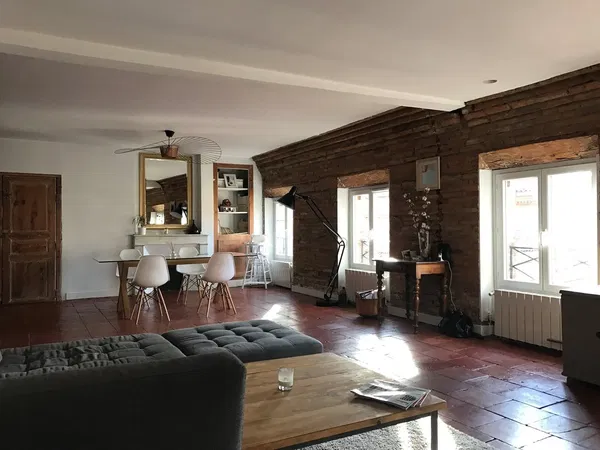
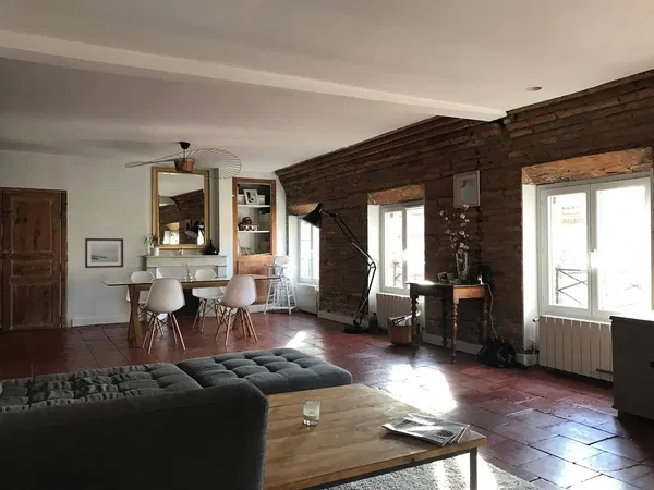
+ wall art [84,237,124,269]
